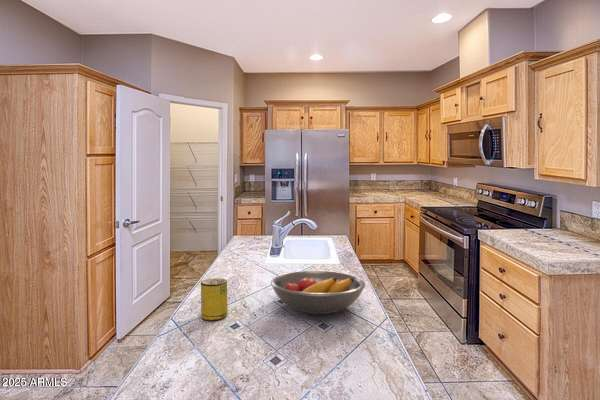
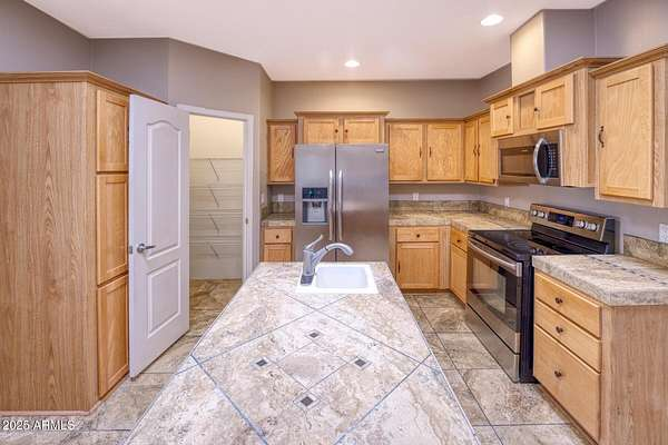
- fruit bowl [270,270,366,315]
- beverage can [200,277,228,321]
